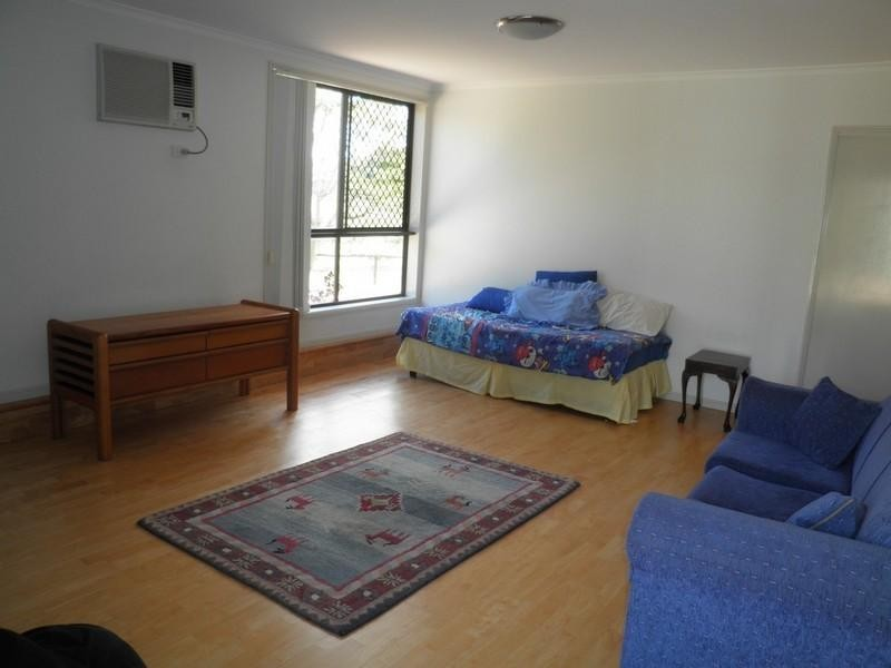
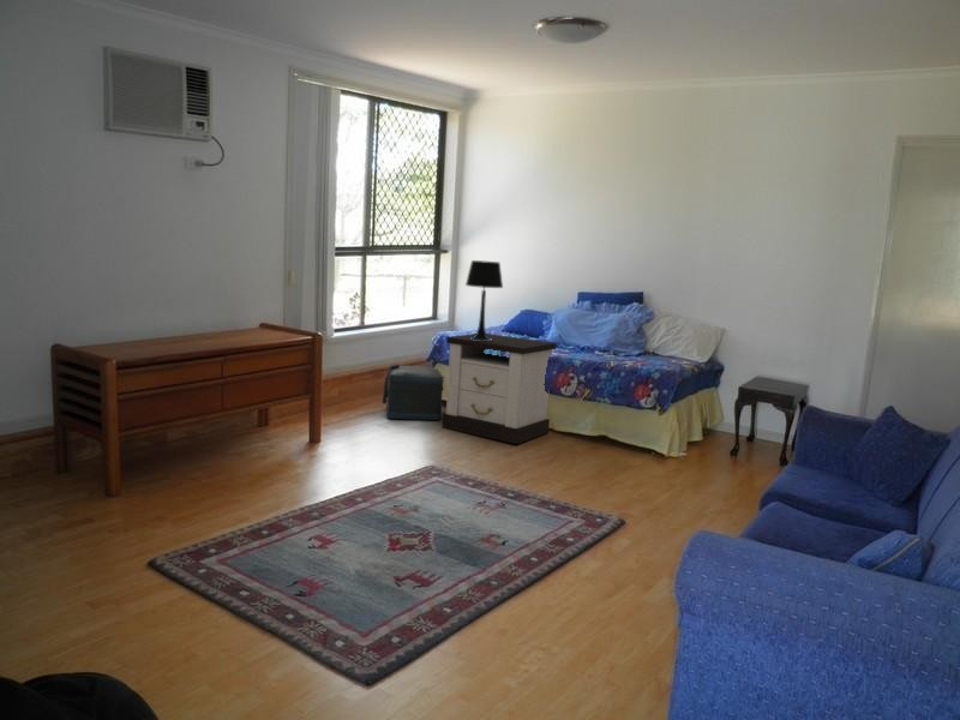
+ nightstand [440,332,558,445]
+ table lamp [464,259,504,341]
+ ottoman [382,362,445,421]
